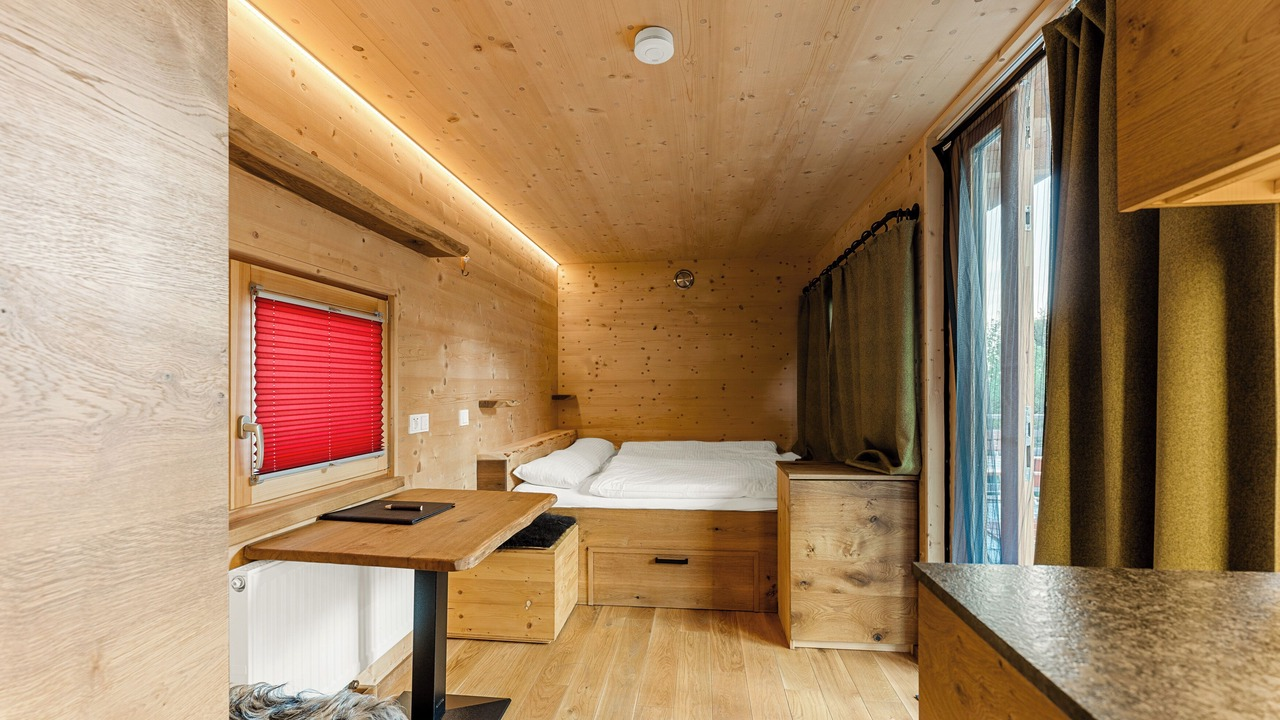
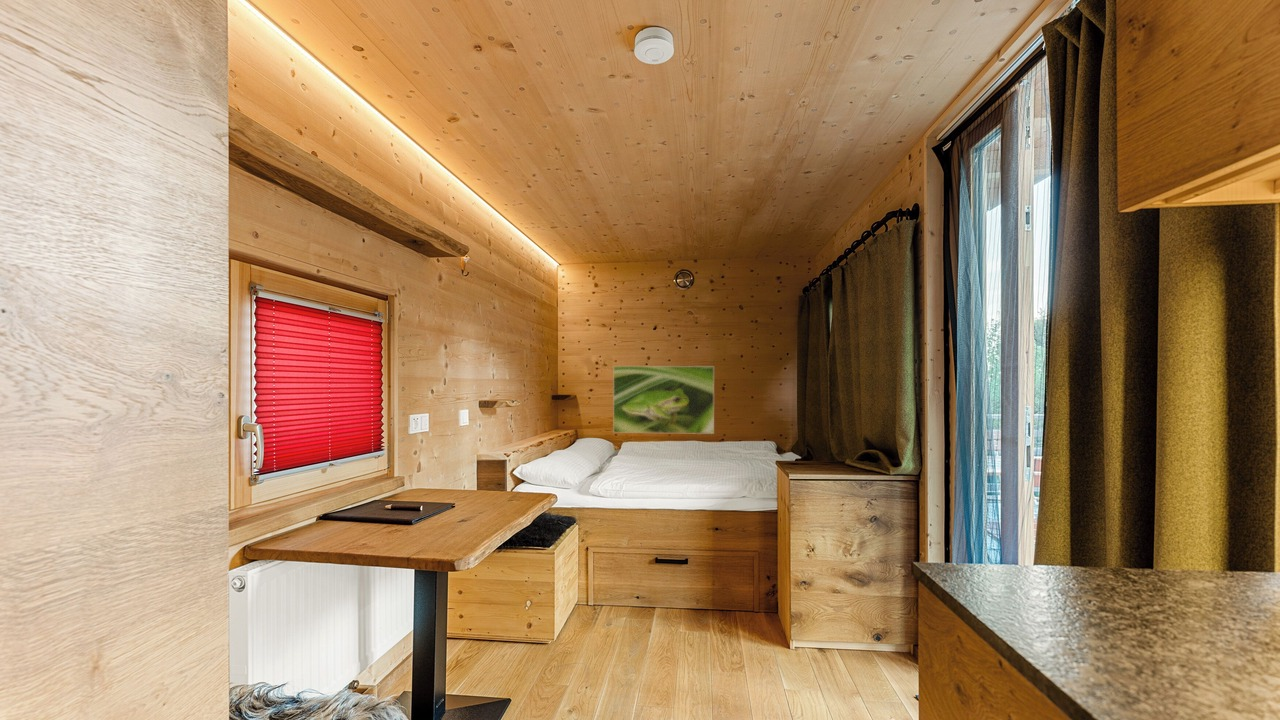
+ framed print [612,365,715,435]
